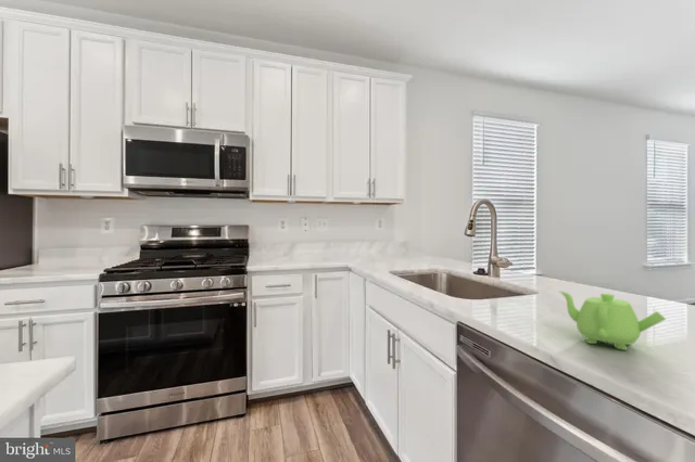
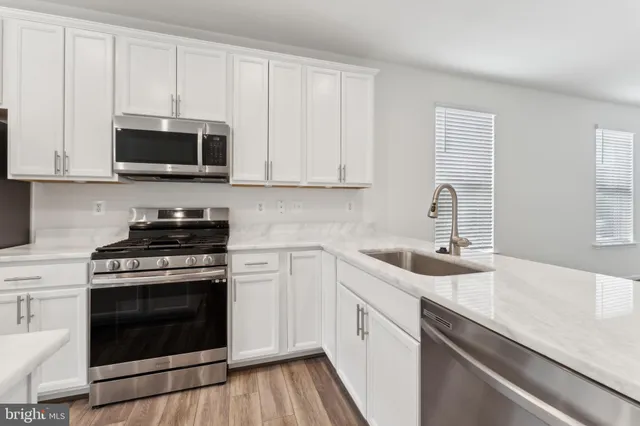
- teapot [558,290,667,351]
